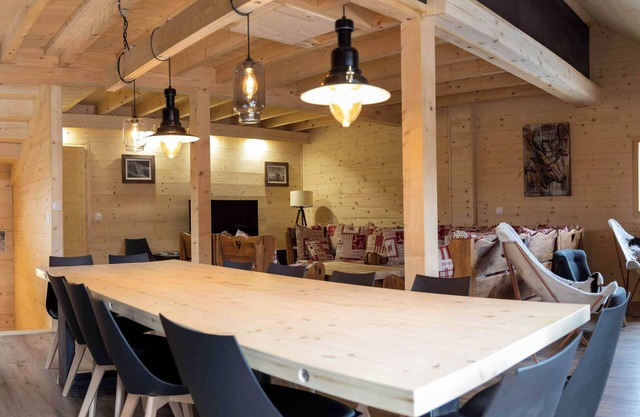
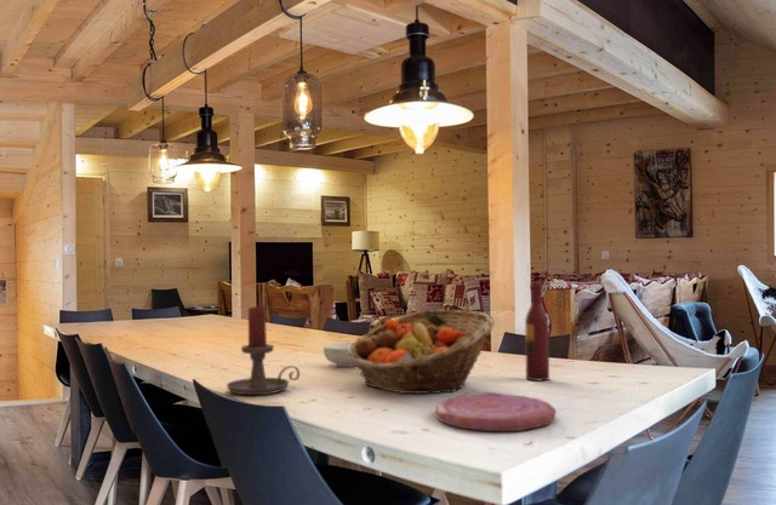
+ wine bottle [524,280,550,381]
+ fruit basket [347,309,496,395]
+ candle holder [226,304,301,396]
+ cereal bowl [323,342,358,368]
+ plate [434,391,557,432]
